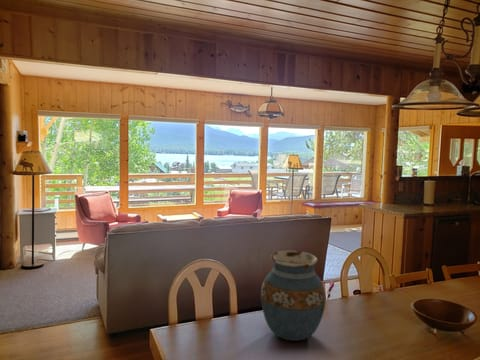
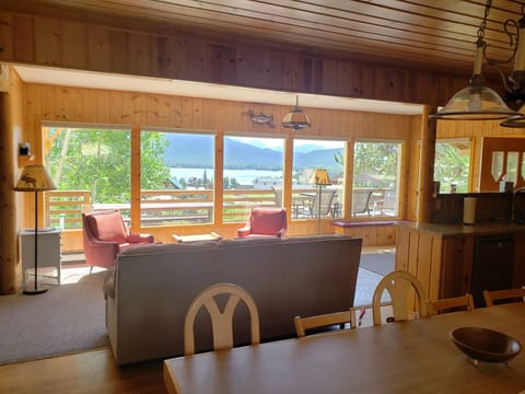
- vase [260,249,327,342]
